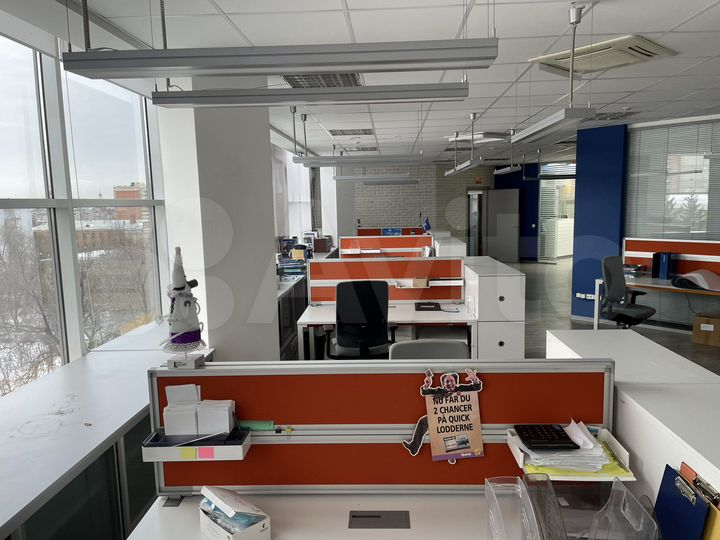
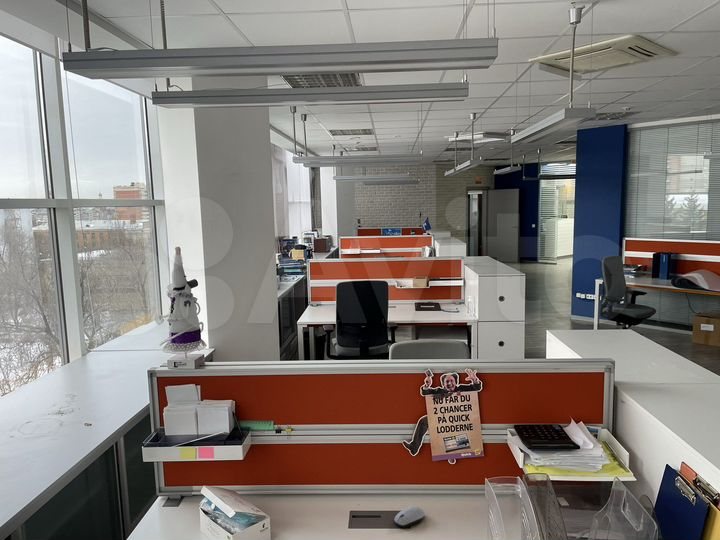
+ computer mouse [393,505,425,528]
